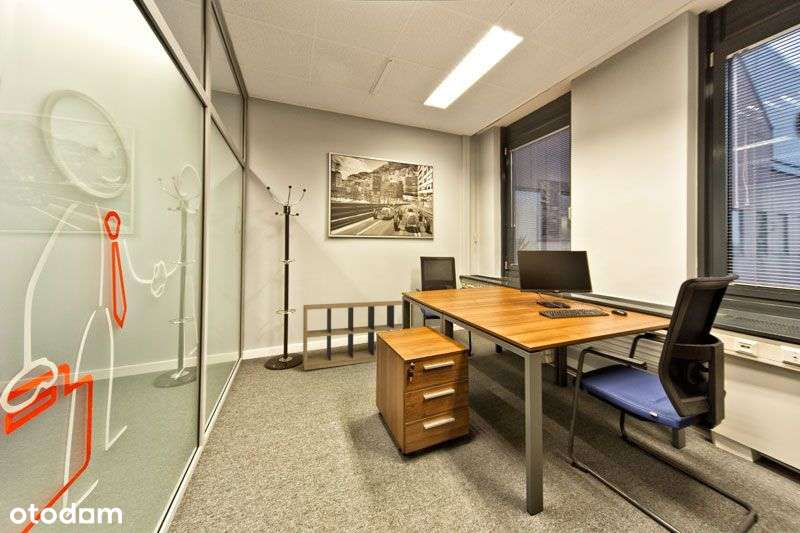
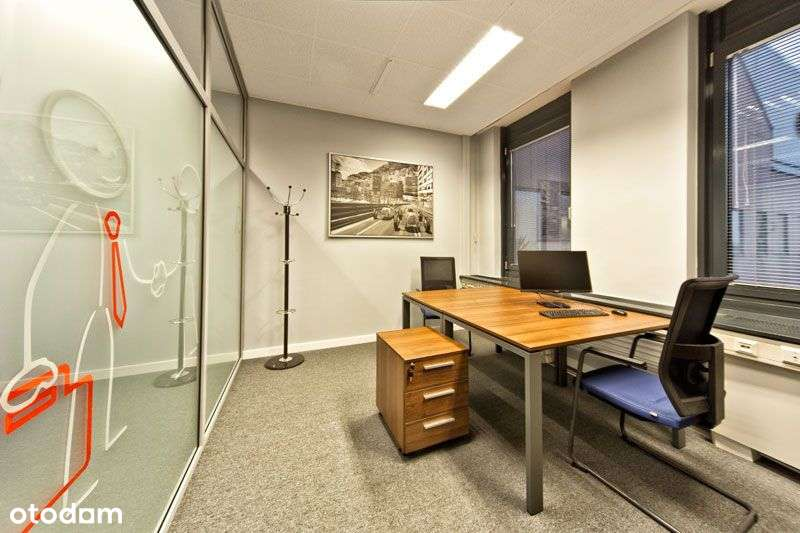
- shelving unit [302,300,416,371]
